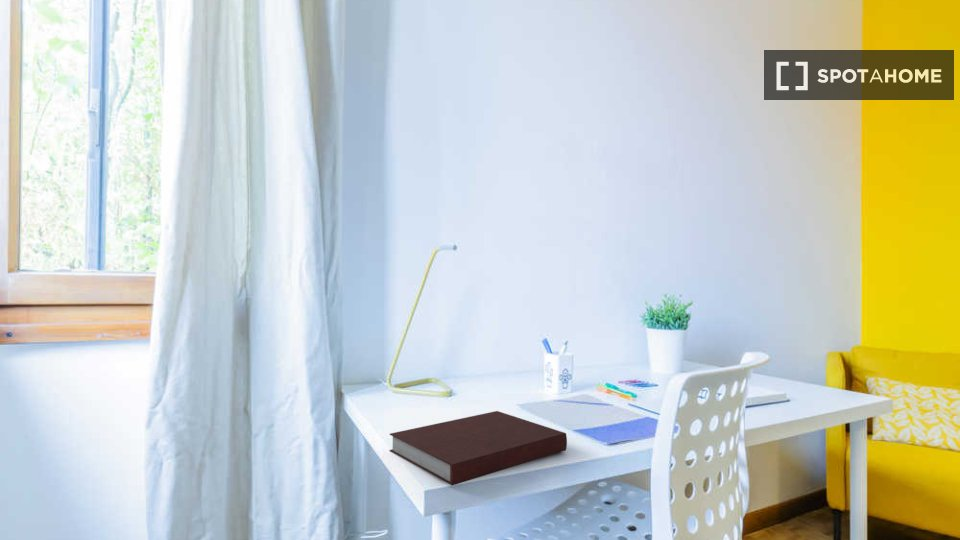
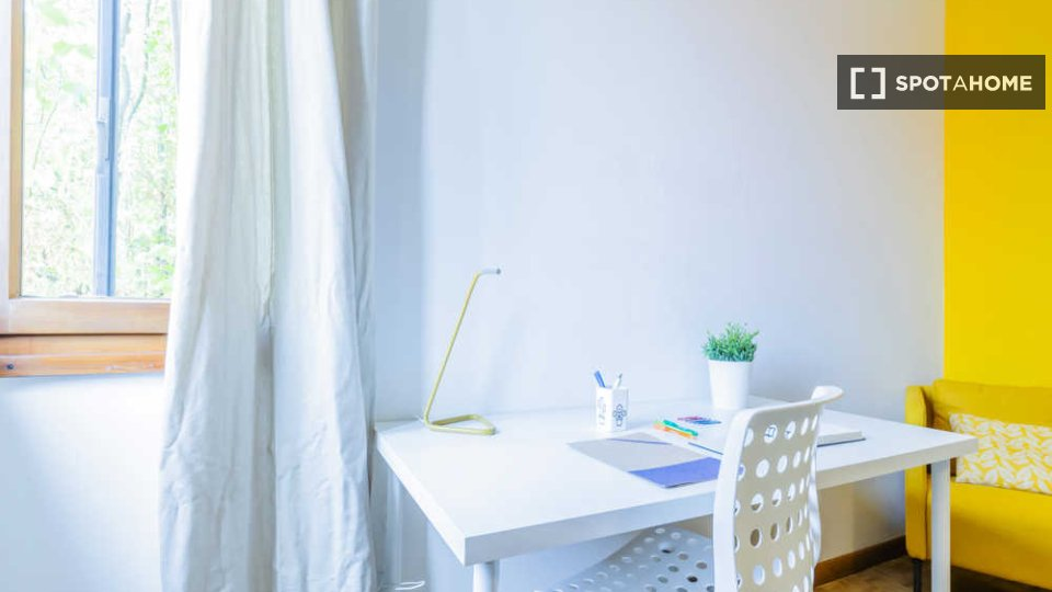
- notebook [389,410,568,486]
